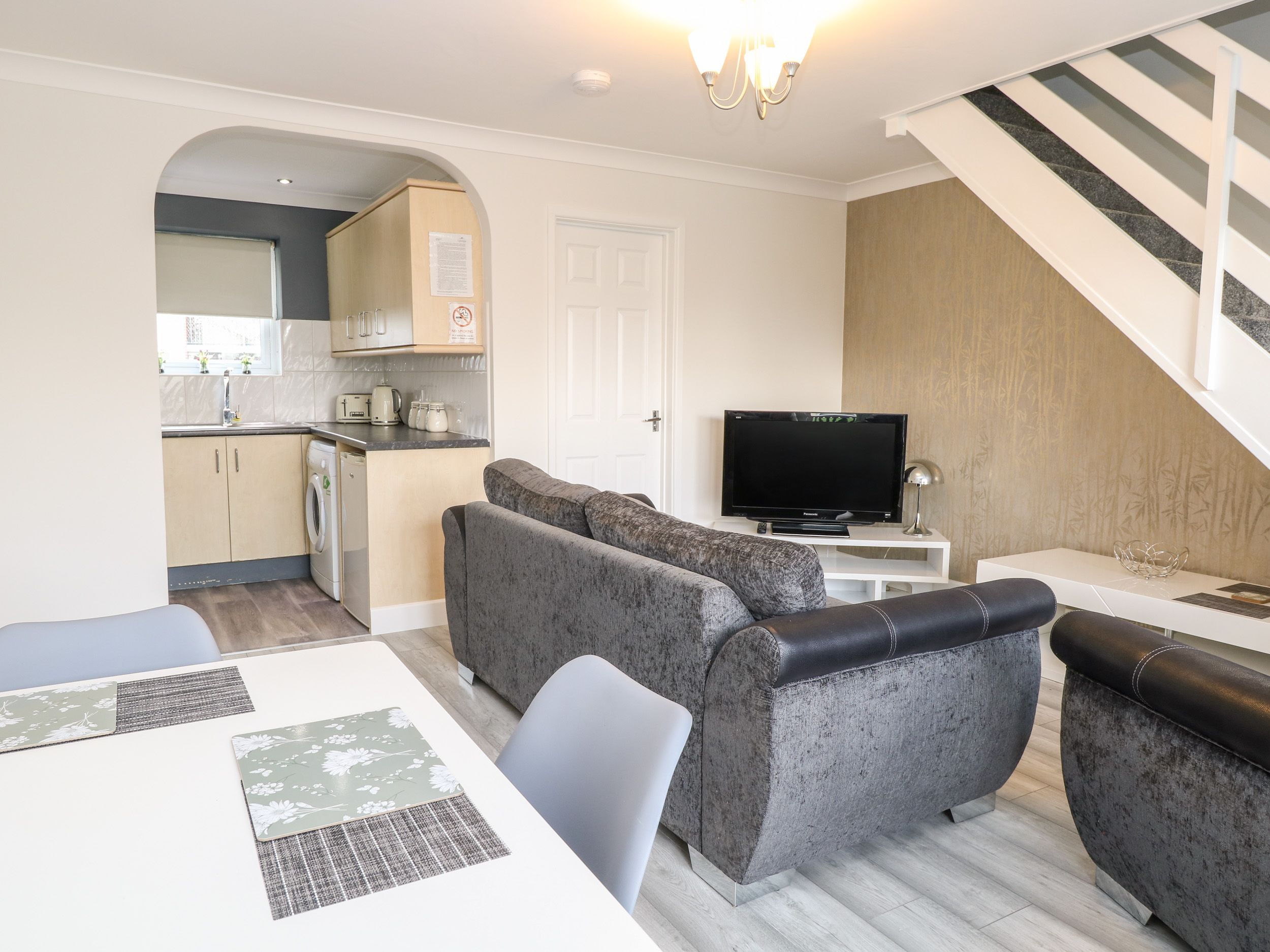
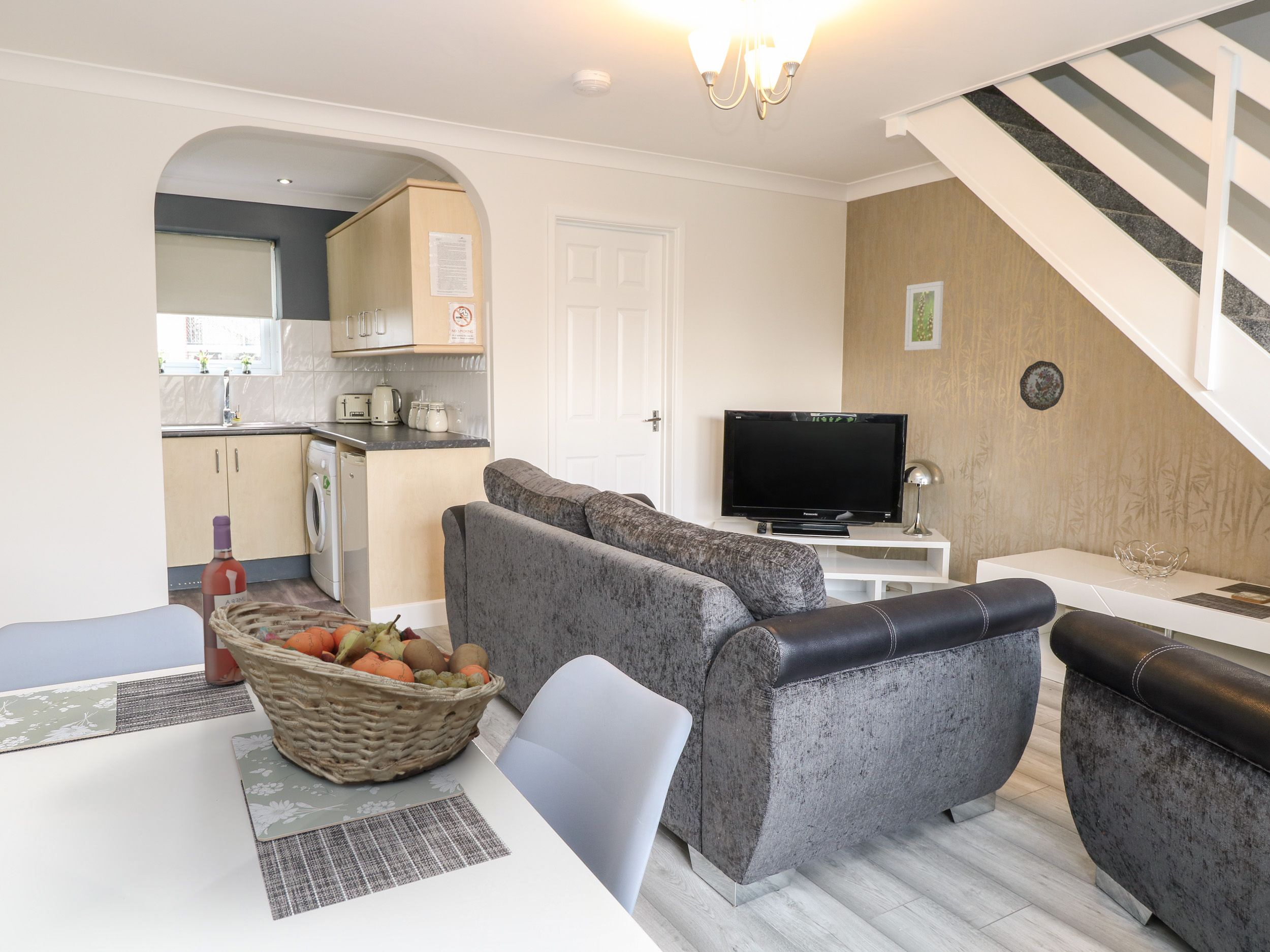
+ decorative plate [1019,360,1064,411]
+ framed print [904,281,944,351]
+ fruit basket [208,601,507,785]
+ wine bottle [201,515,248,685]
